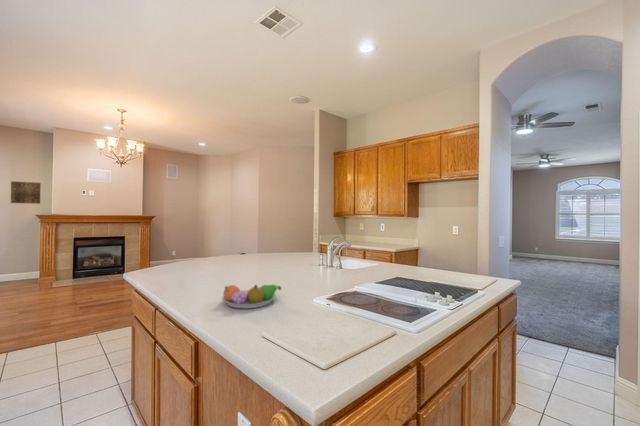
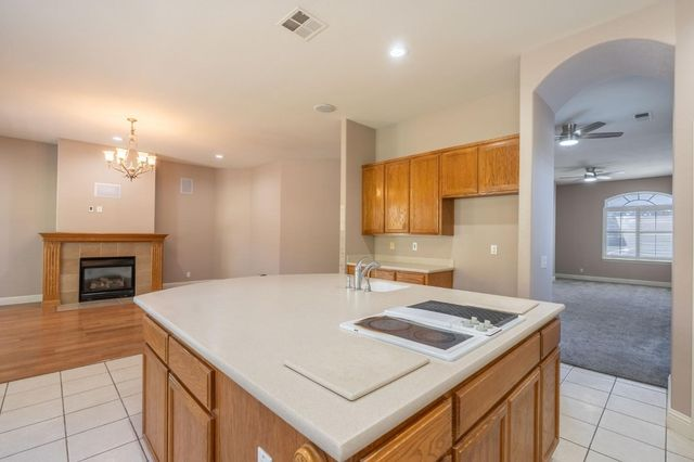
- wall art [10,180,42,205]
- fruit bowl [221,284,282,309]
